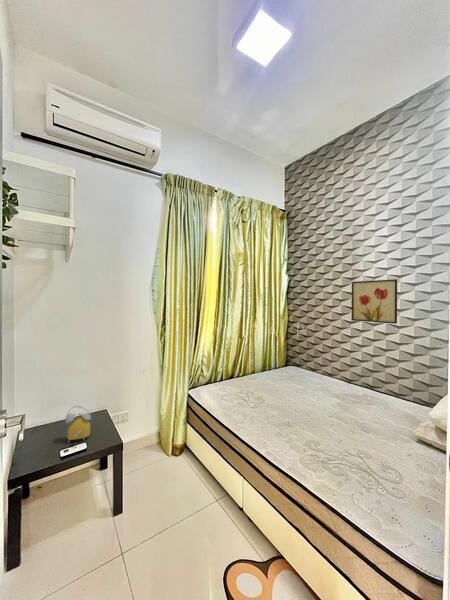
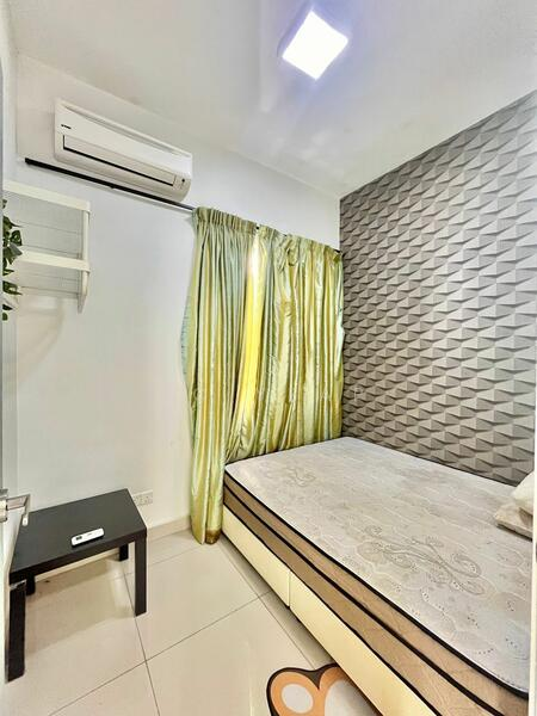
- wall art [351,278,398,325]
- alarm clock [64,405,92,442]
